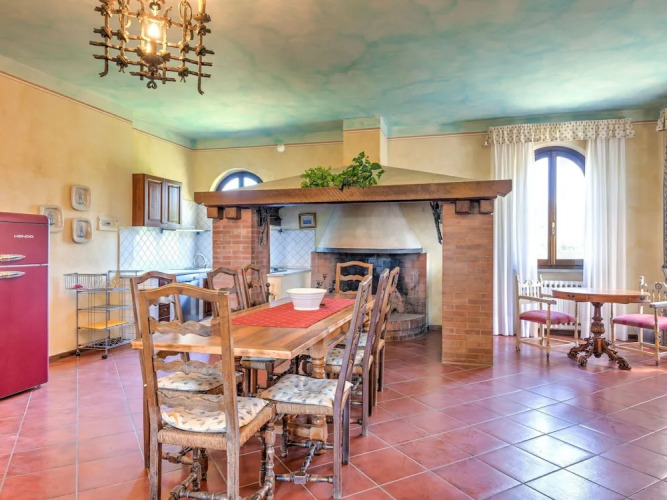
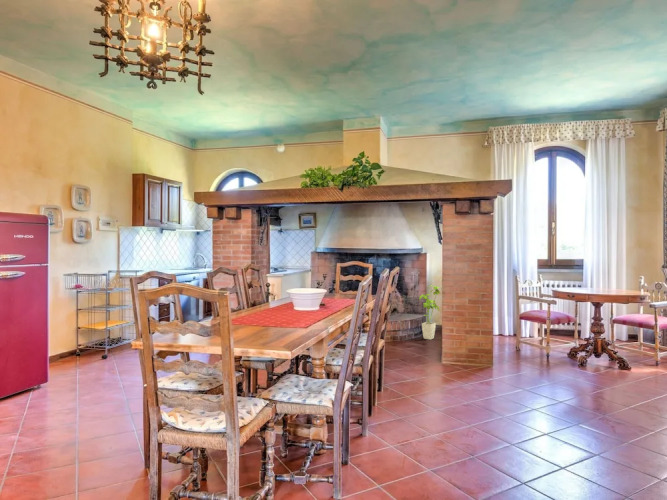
+ house plant [418,284,443,340]
